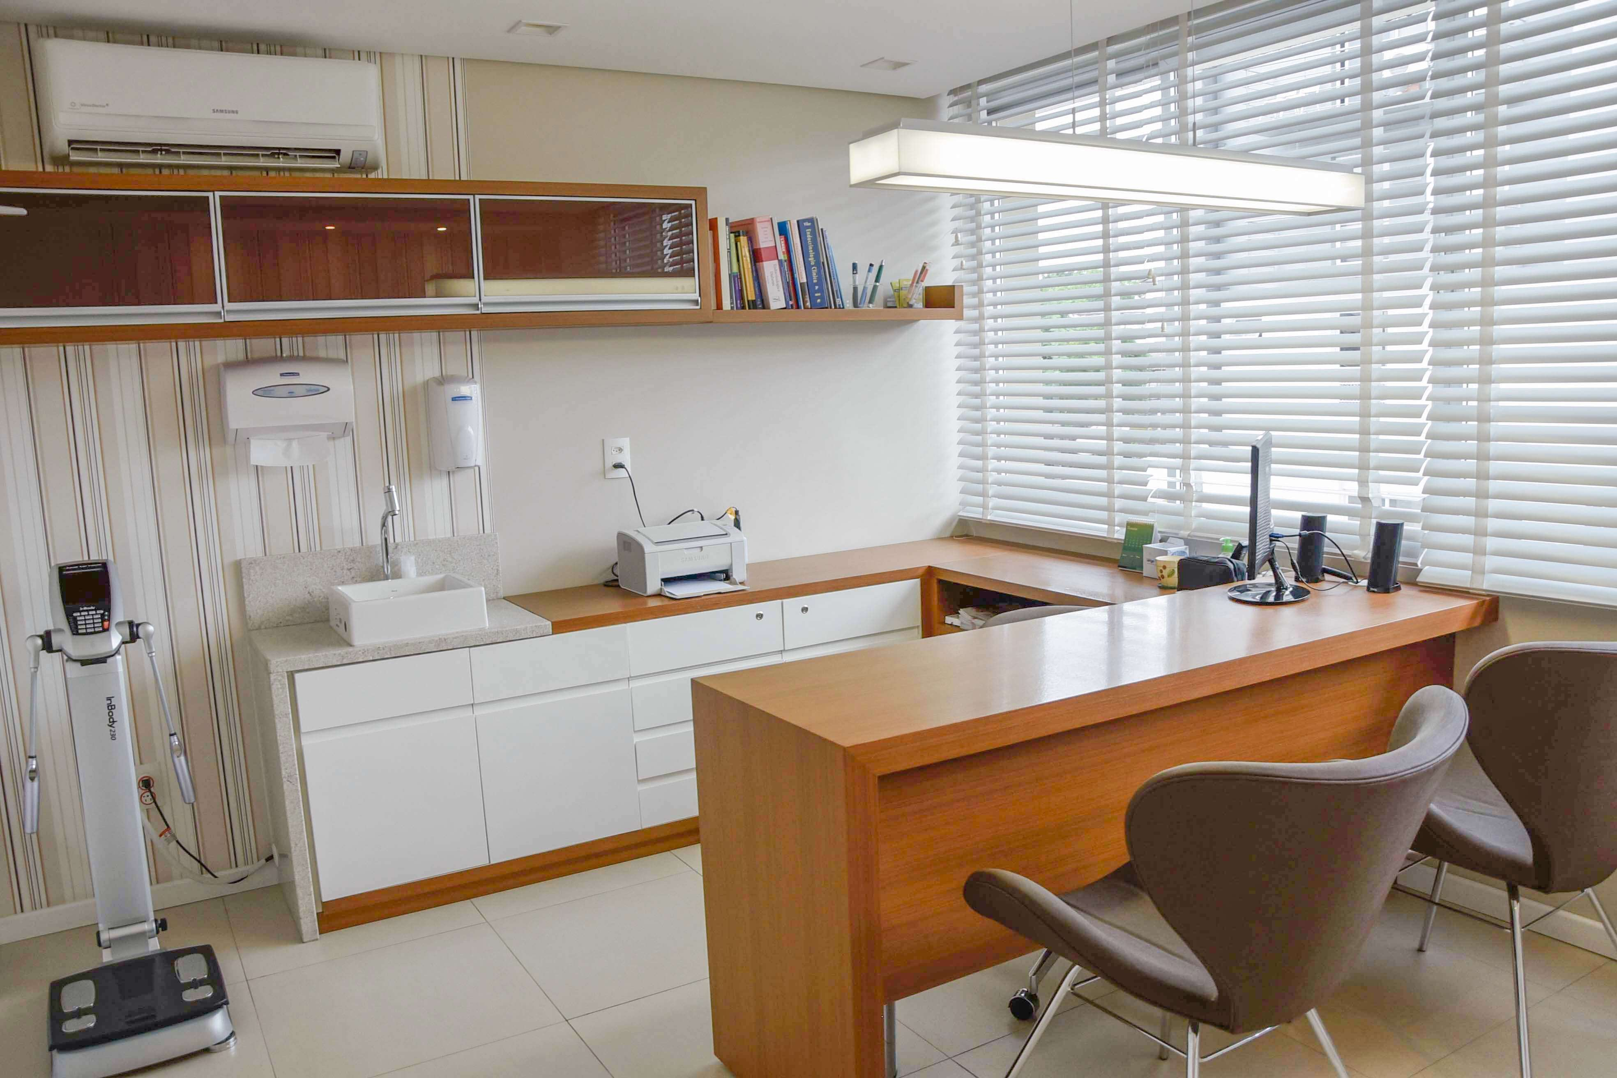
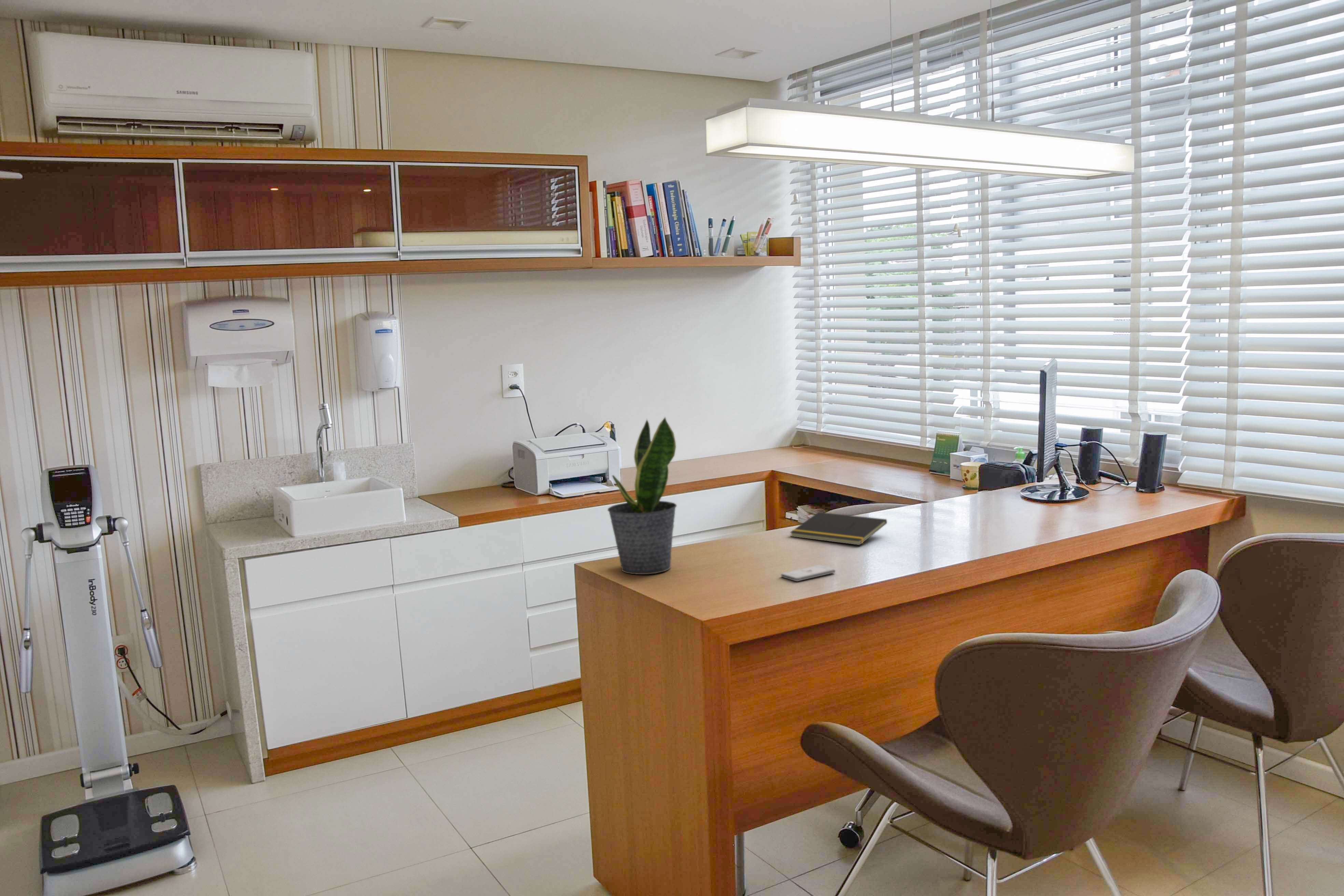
+ smartphone [781,565,836,582]
+ notepad [789,512,887,546]
+ potted plant [607,416,677,575]
